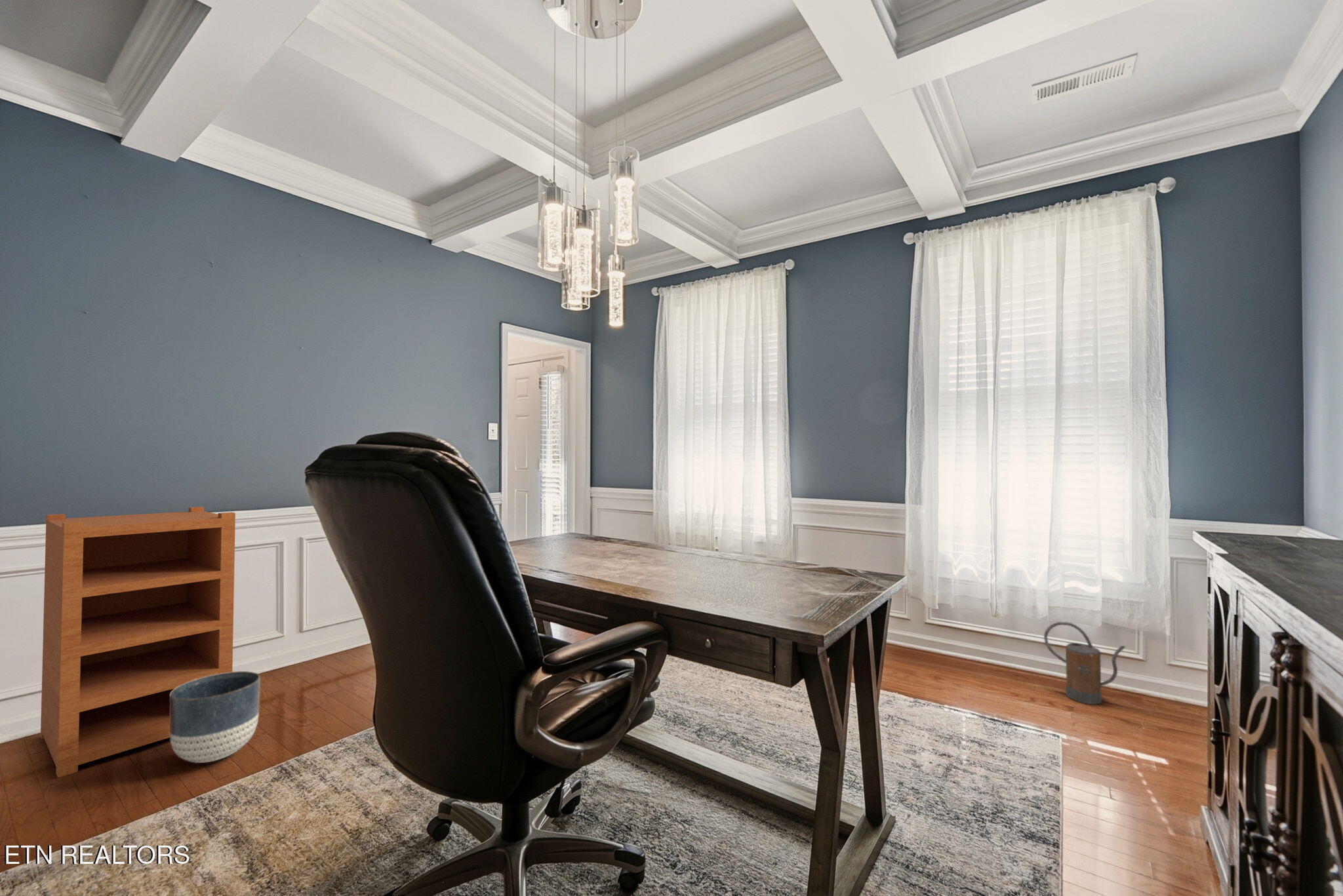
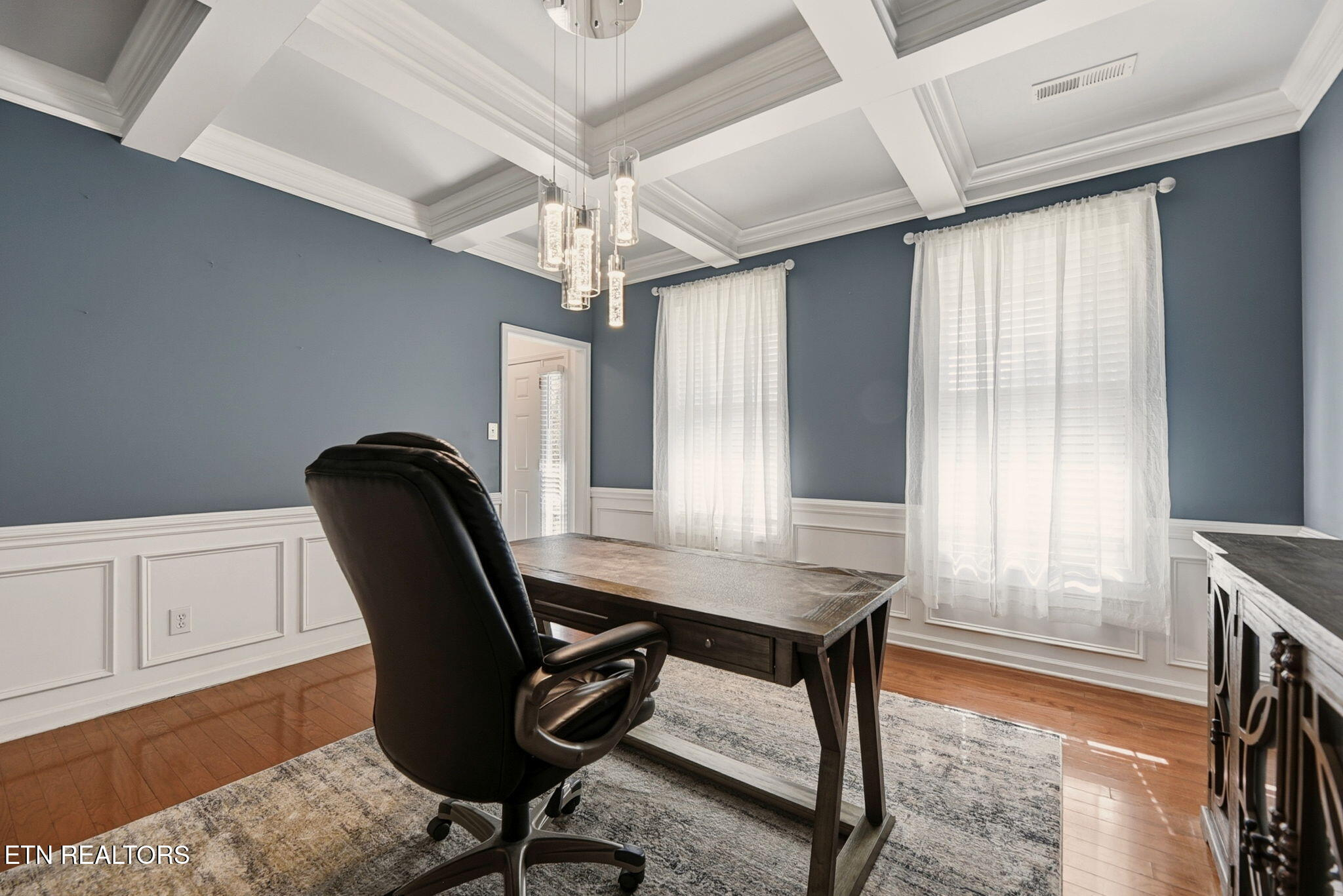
- cupboard [40,506,236,778]
- watering can [1043,621,1127,705]
- planter [169,671,261,764]
